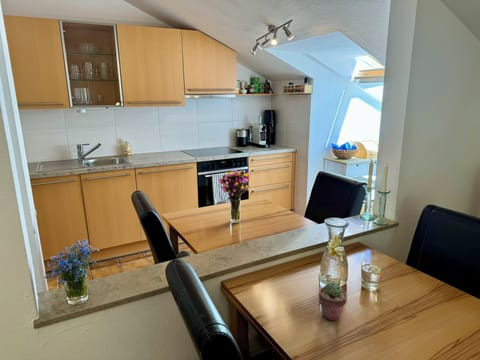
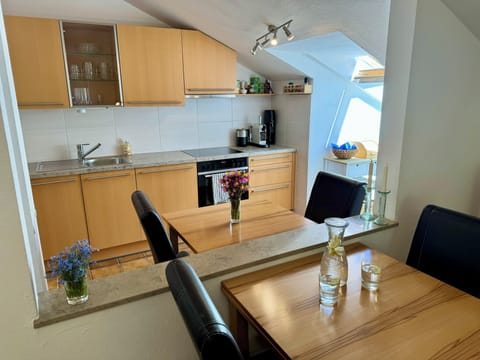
- potted succulent [318,281,348,322]
